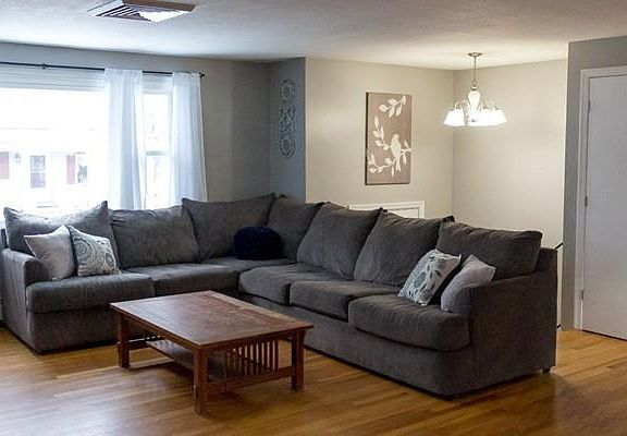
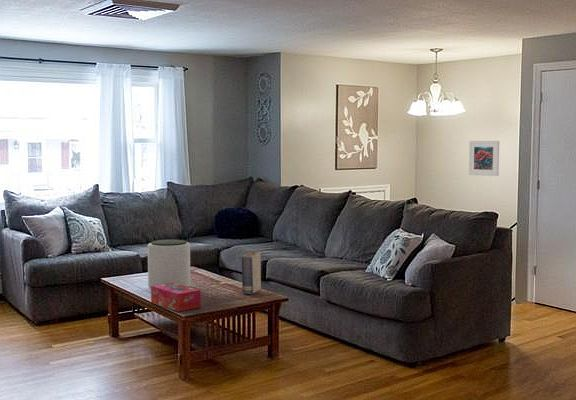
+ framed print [468,140,500,177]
+ plant pot [147,239,191,289]
+ book [241,251,262,295]
+ tissue box [150,283,202,312]
